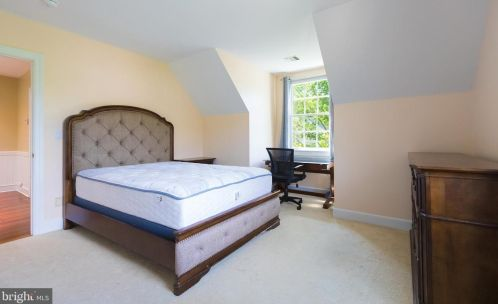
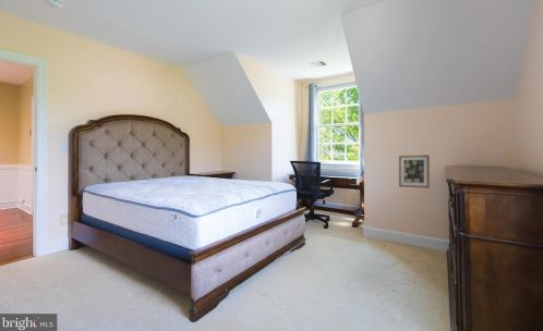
+ wall art [398,154,431,189]
